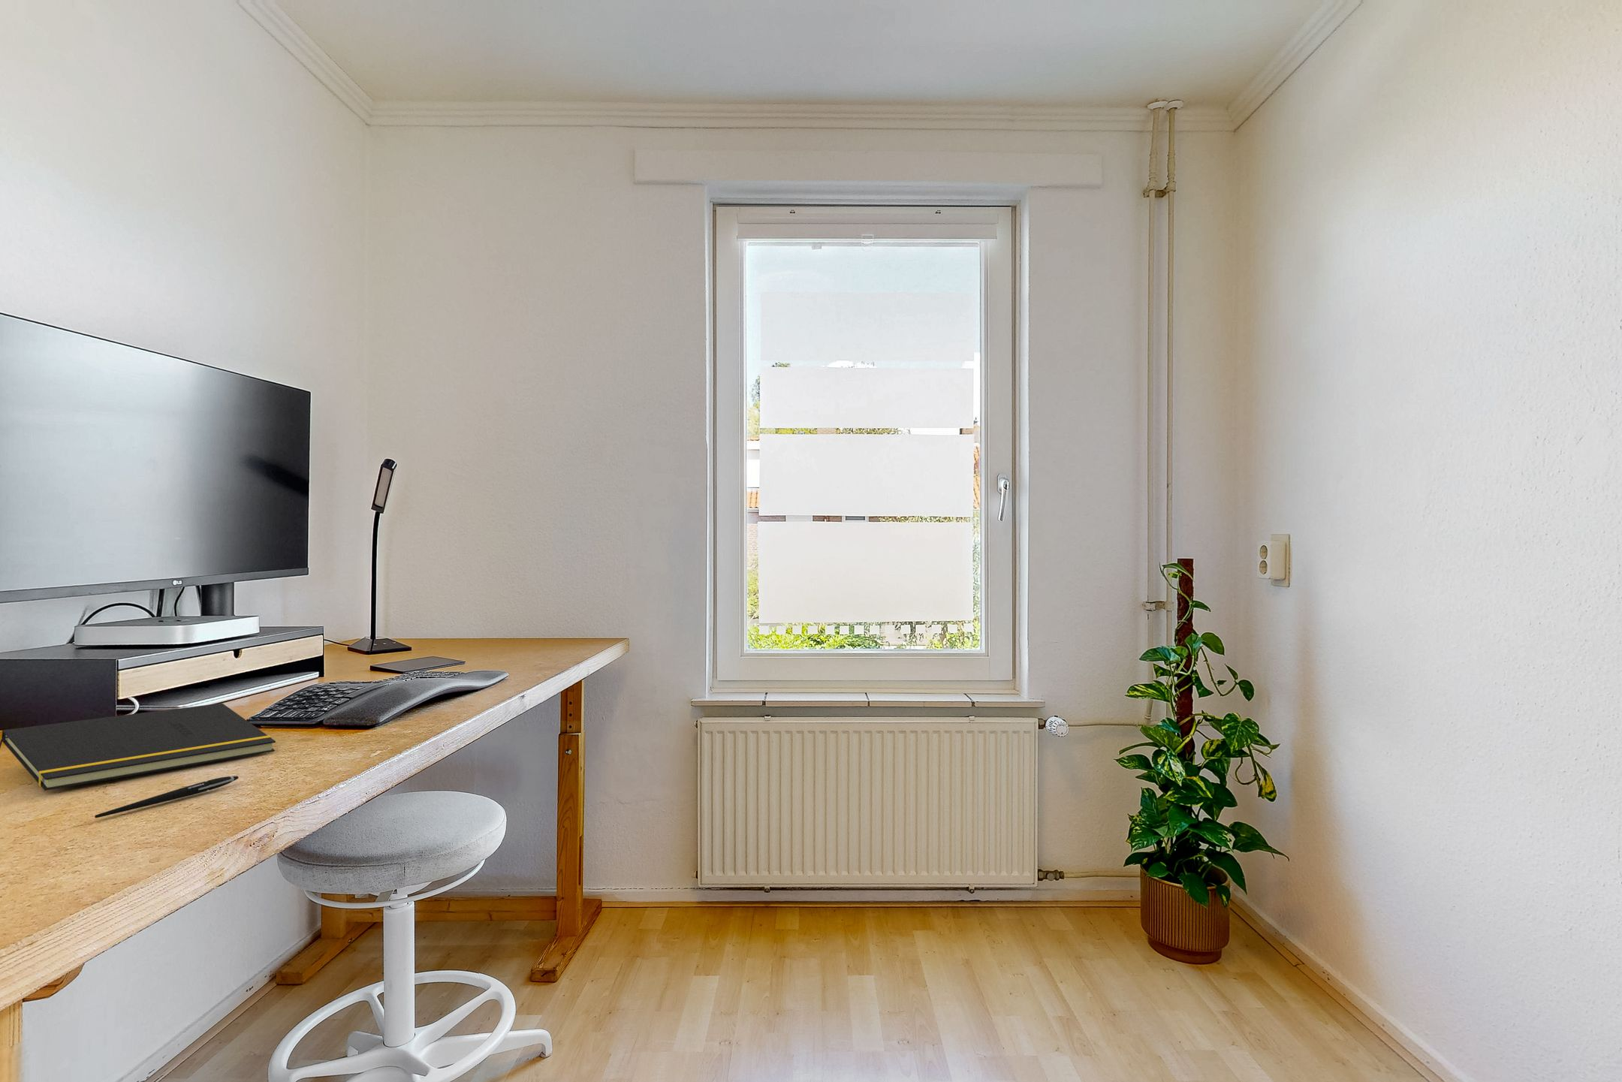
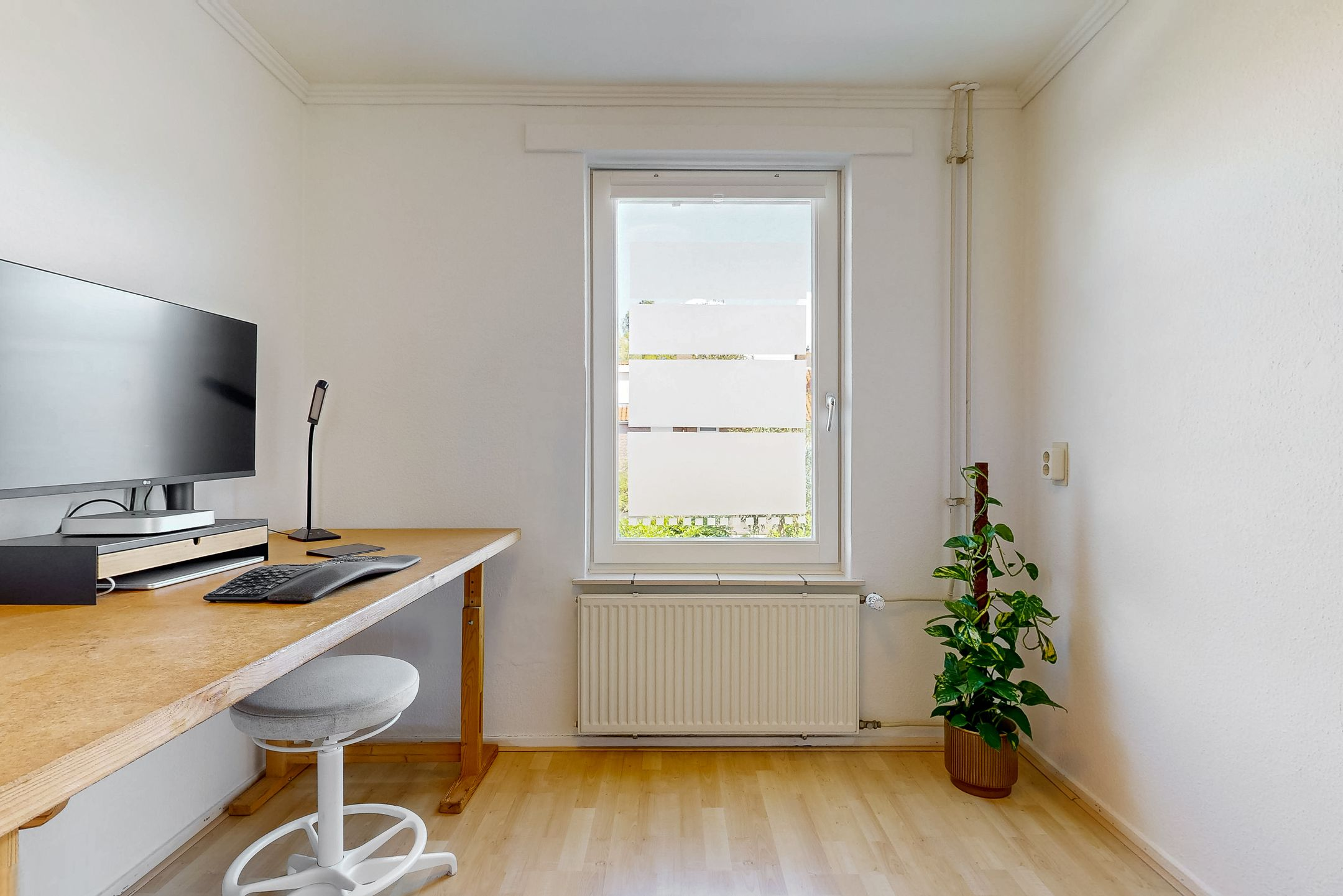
- notepad [0,703,277,791]
- pen [94,775,239,819]
